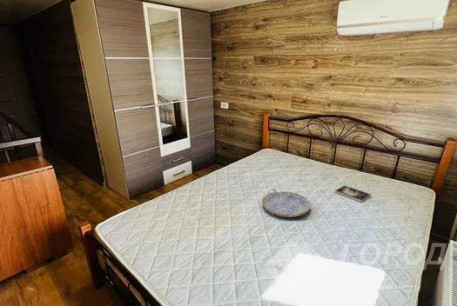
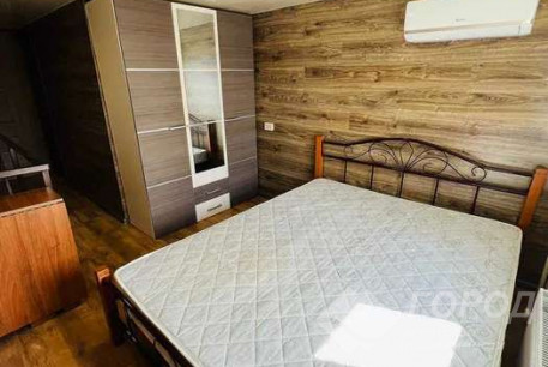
- serving tray [261,188,311,218]
- book [334,184,372,203]
